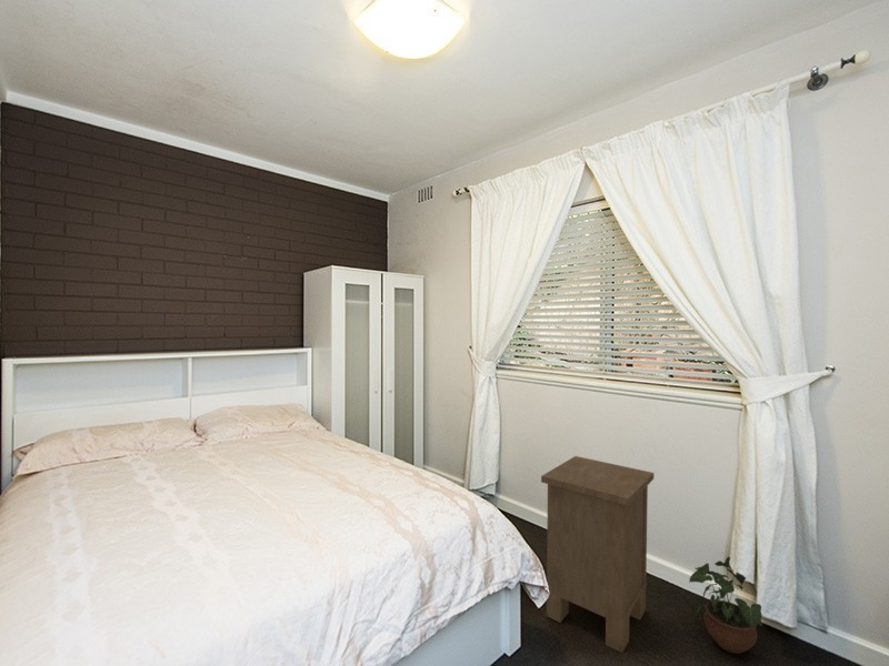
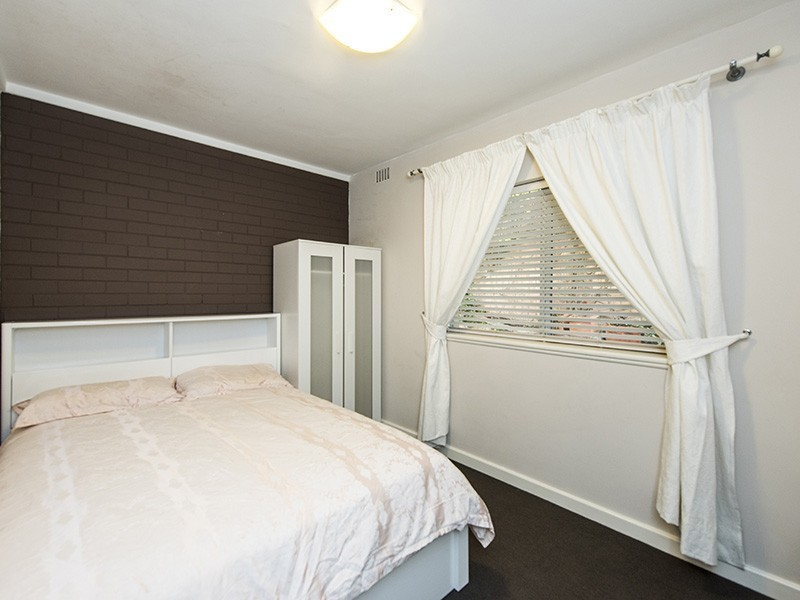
- potted plant [688,555,763,655]
- nightstand [540,455,655,654]
